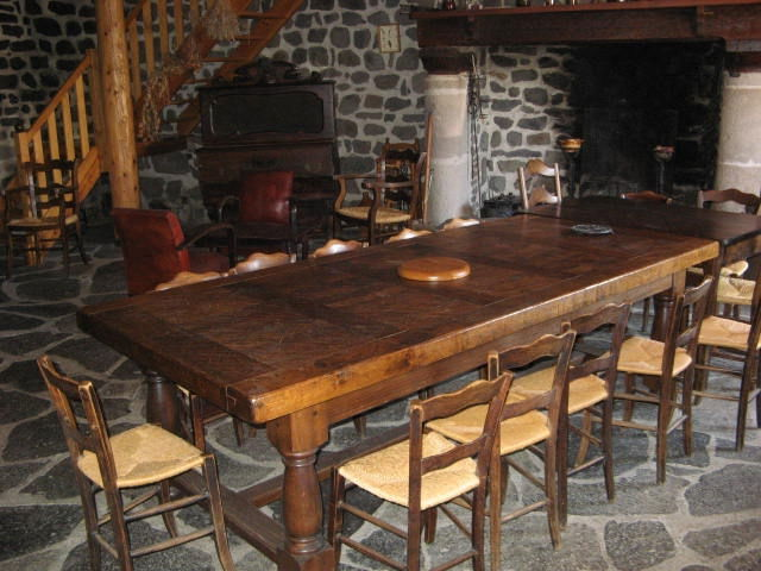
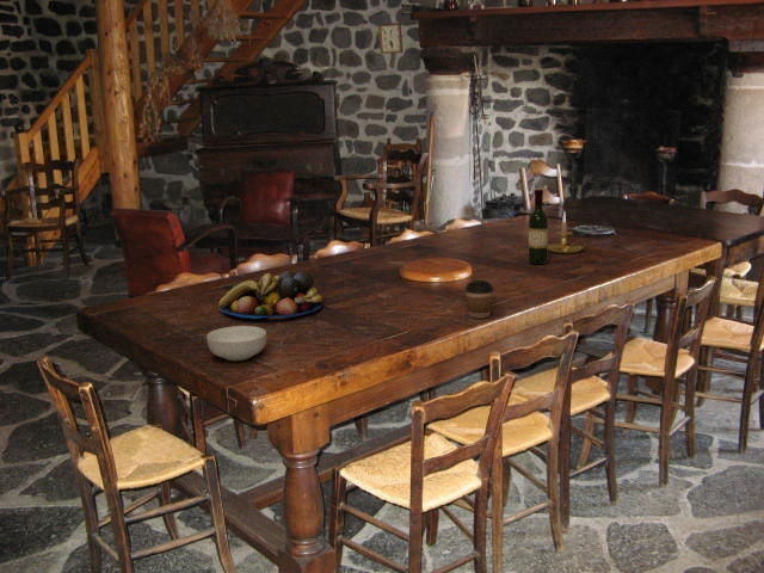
+ coffee cup [464,279,494,320]
+ wine bottle [526,189,549,265]
+ fruit bowl [217,270,325,320]
+ cereal bowl [205,325,267,362]
+ candle holder [548,210,590,254]
